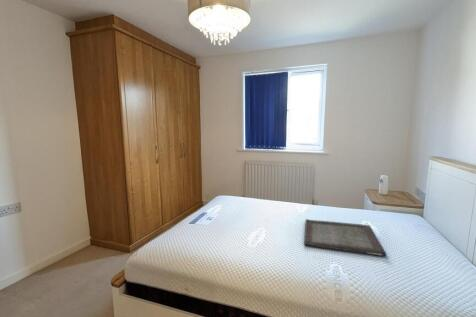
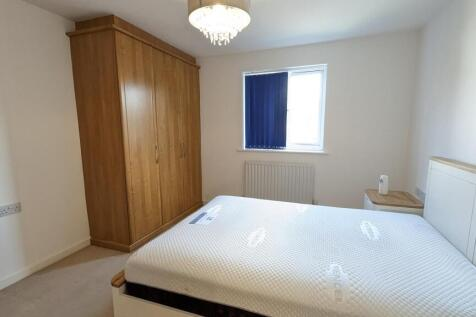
- serving tray [303,218,388,257]
